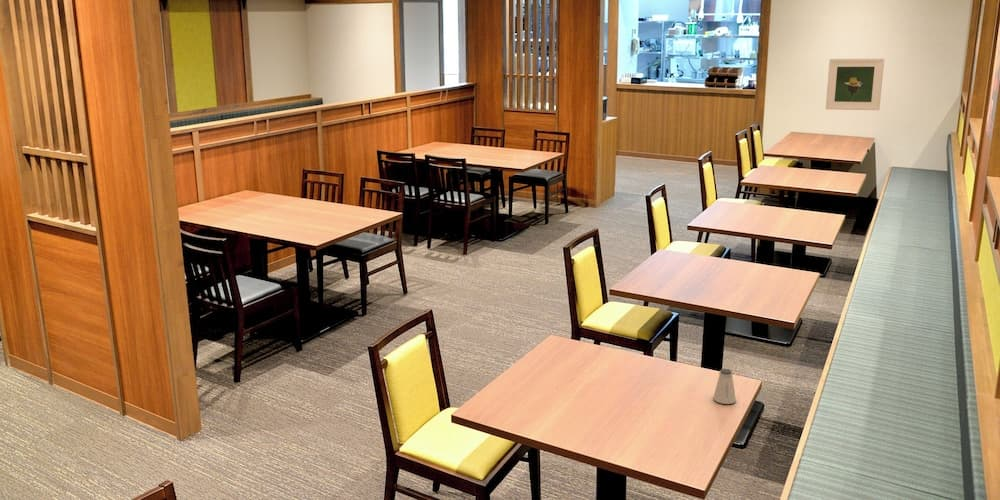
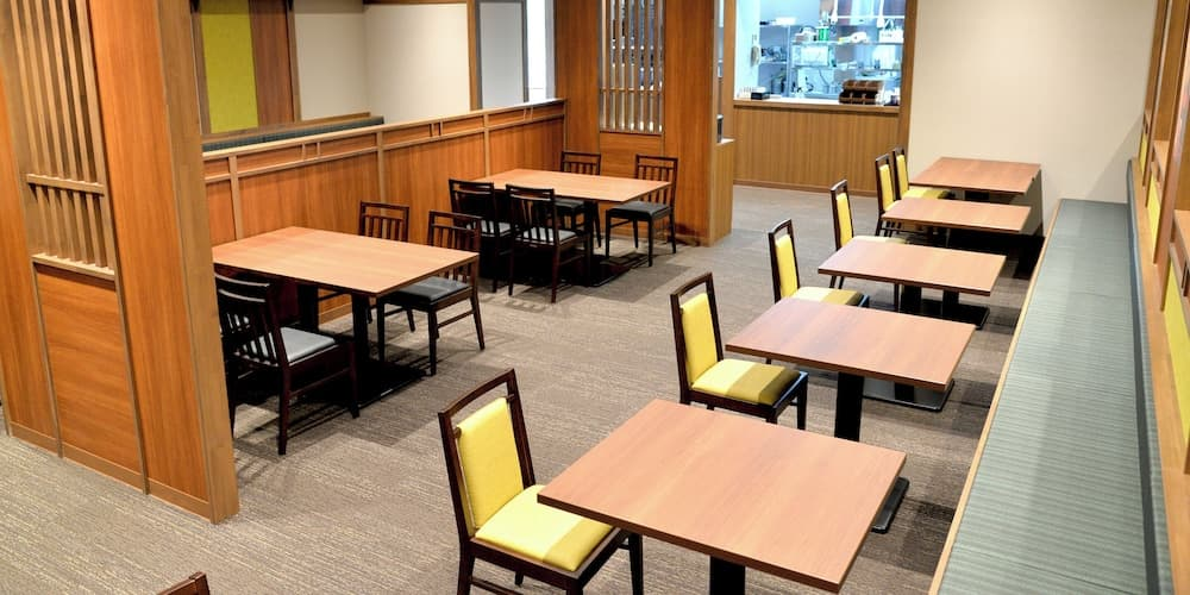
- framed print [825,57,885,111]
- saltshaker [712,368,737,405]
